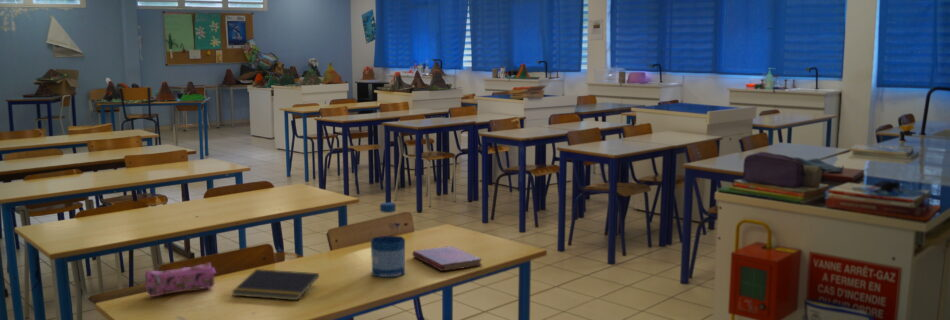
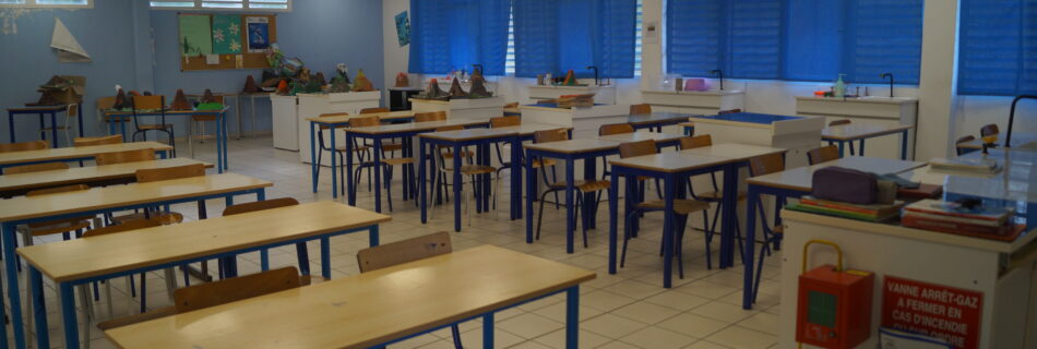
- pencil case [144,262,217,298]
- diary [411,245,483,272]
- bottle [370,201,406,278]
- notepad [231,268,320,301]
